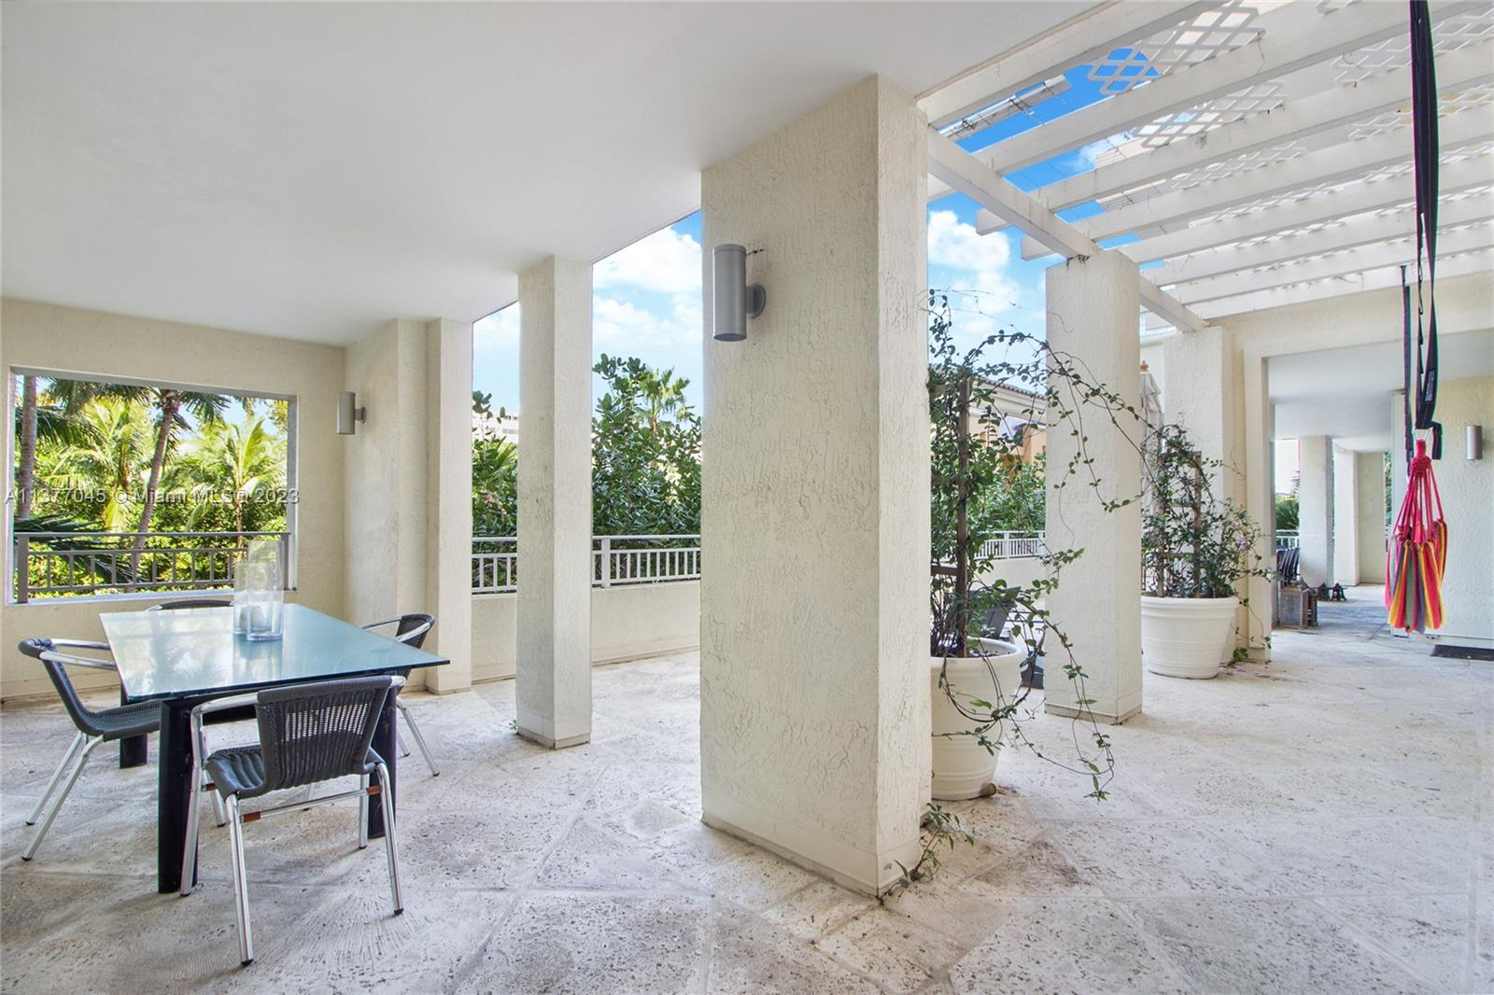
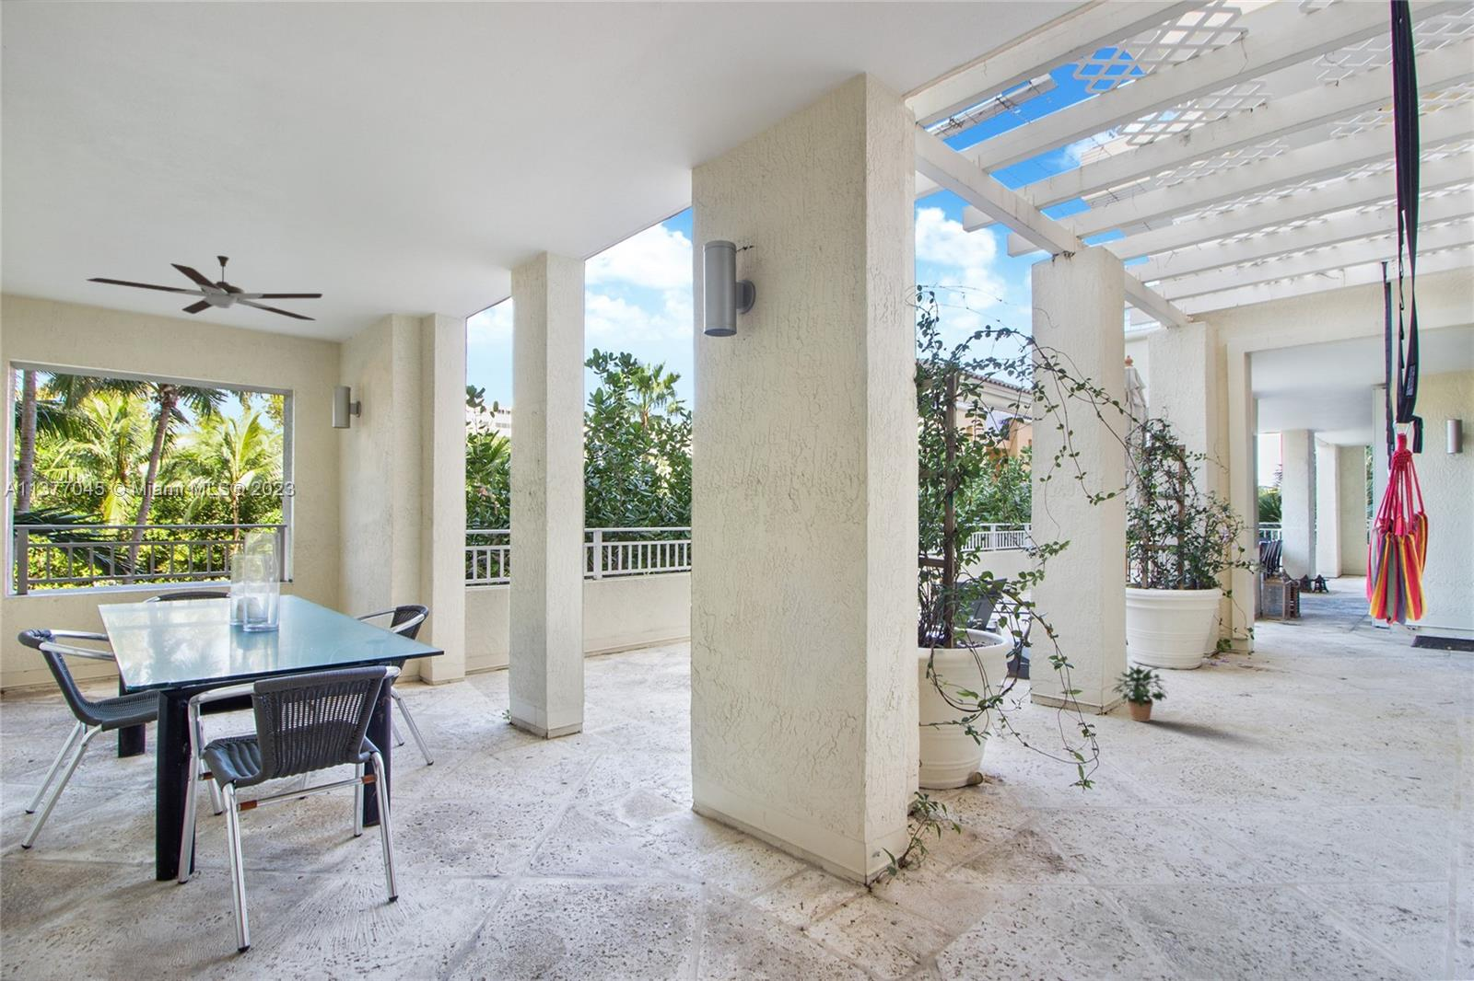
+ ceiling fan [85,255,323,321]
+ potted plant [1112,663,1170,723]
